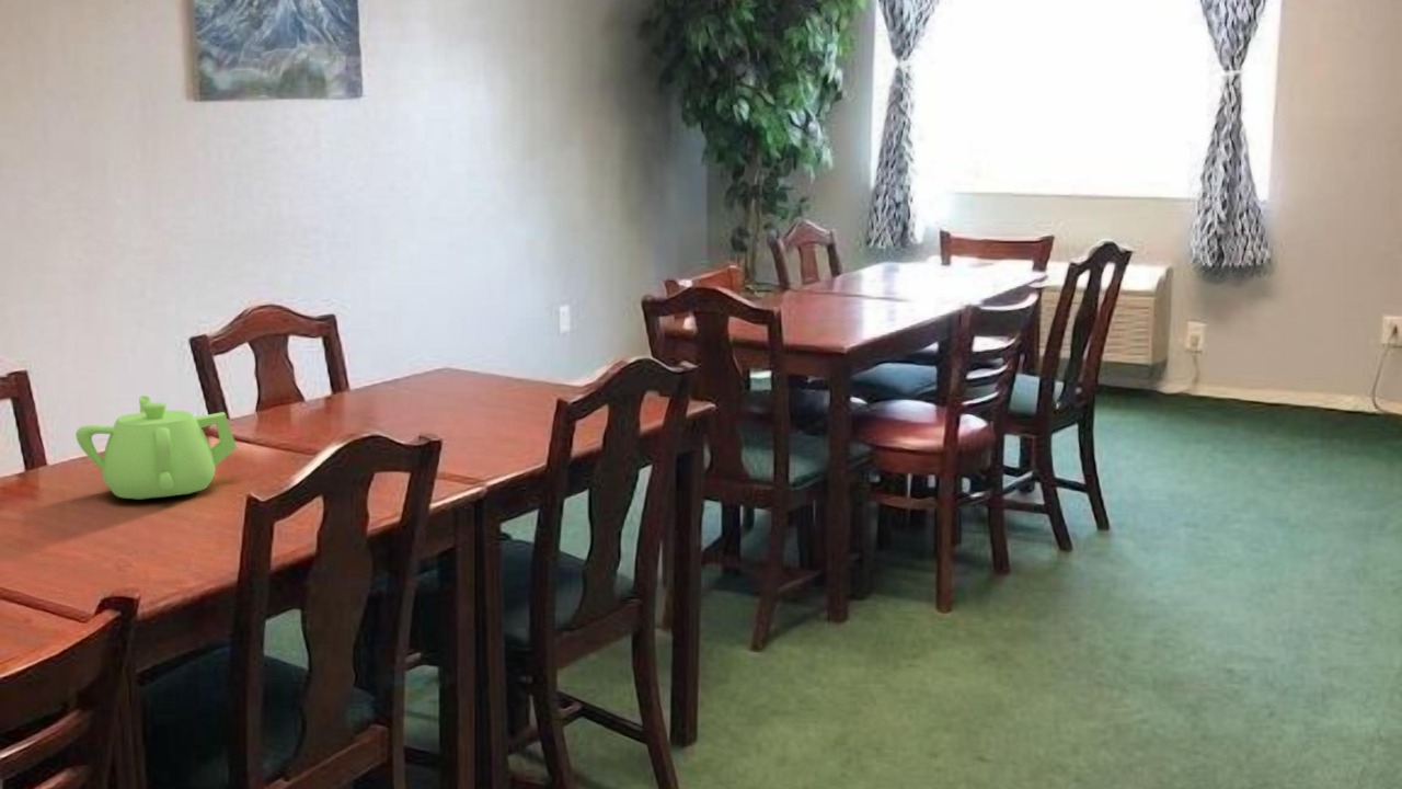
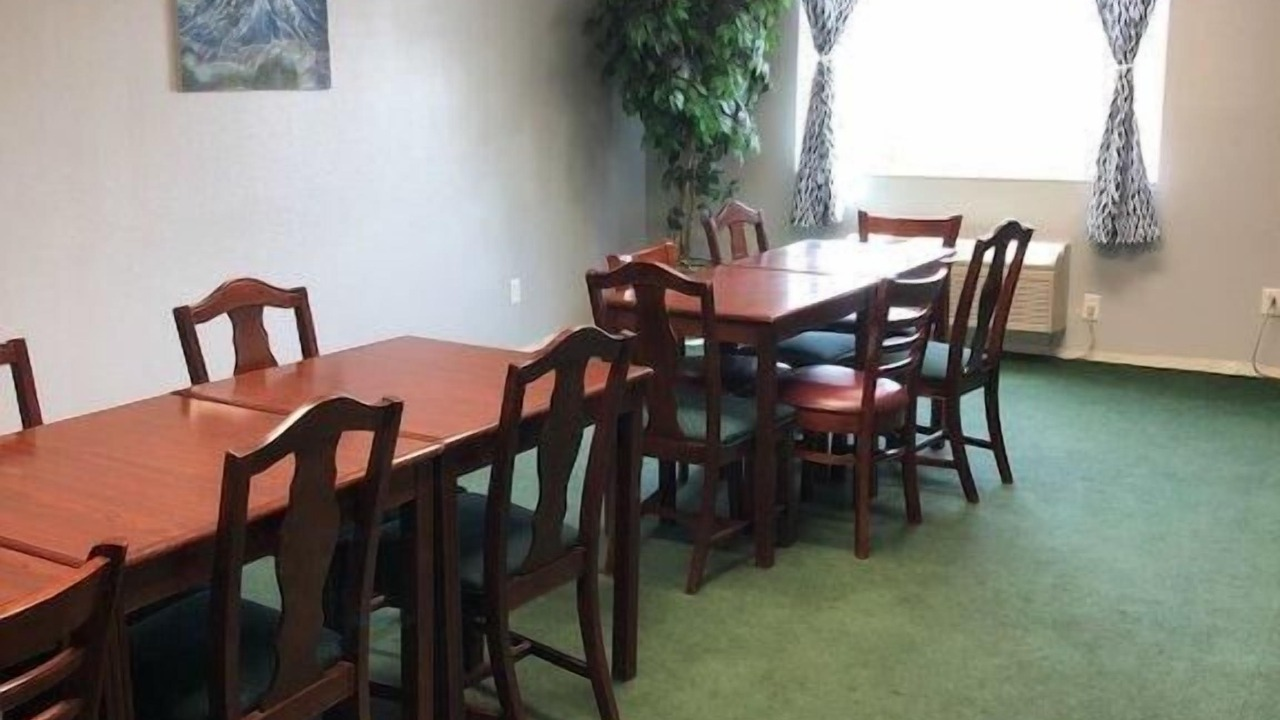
- teapot [74,395,238,501]
